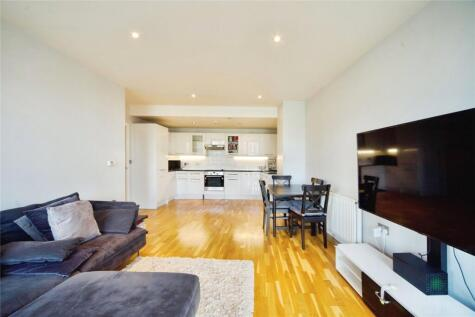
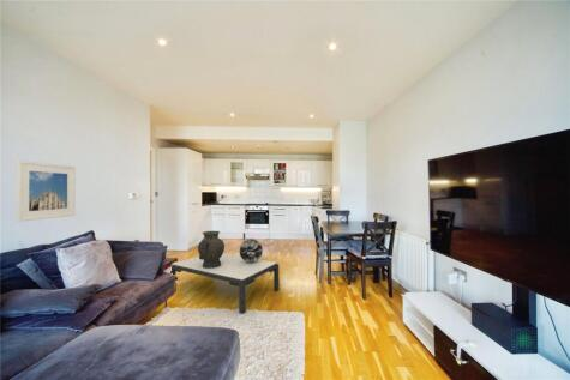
+ coffee table [169,253,281,315]
+ decorative urn [197,230,226,269]
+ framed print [16,159,77,223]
+ decorative globe [239,237,264,263]
